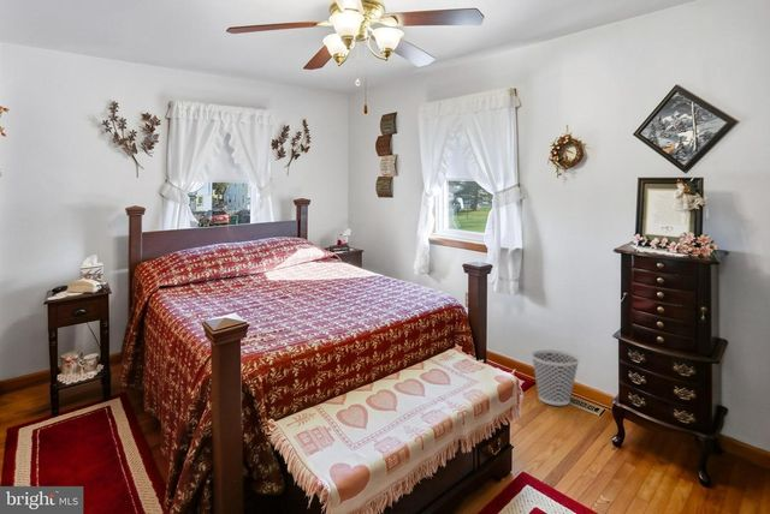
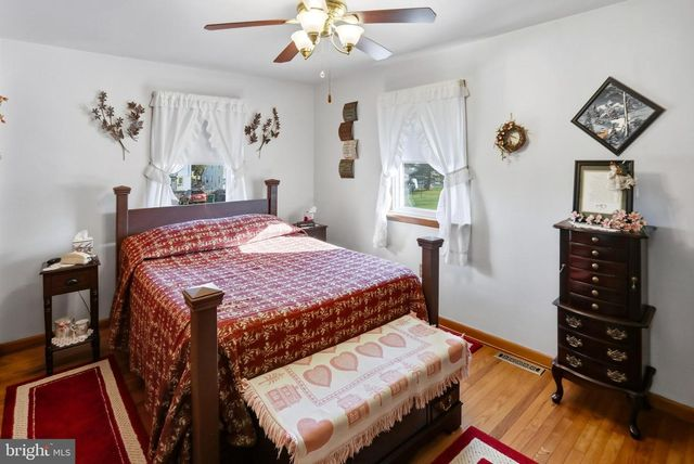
- wastebasket [531,348,581,407]
